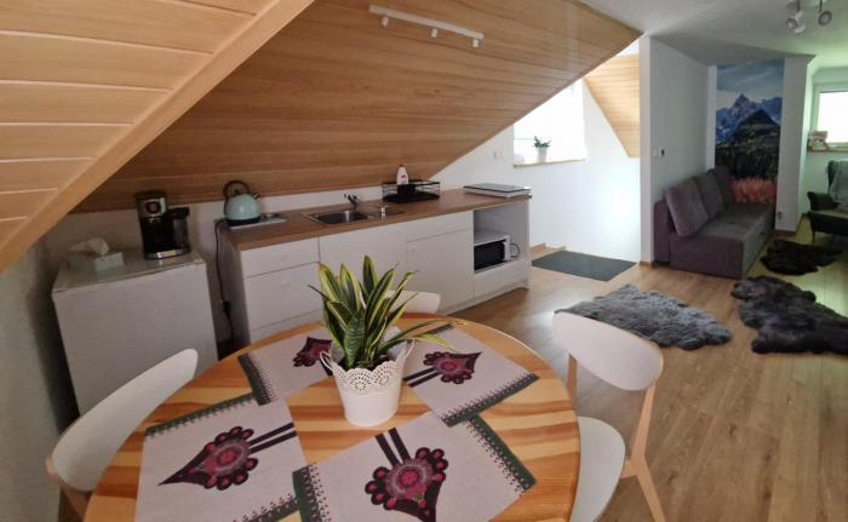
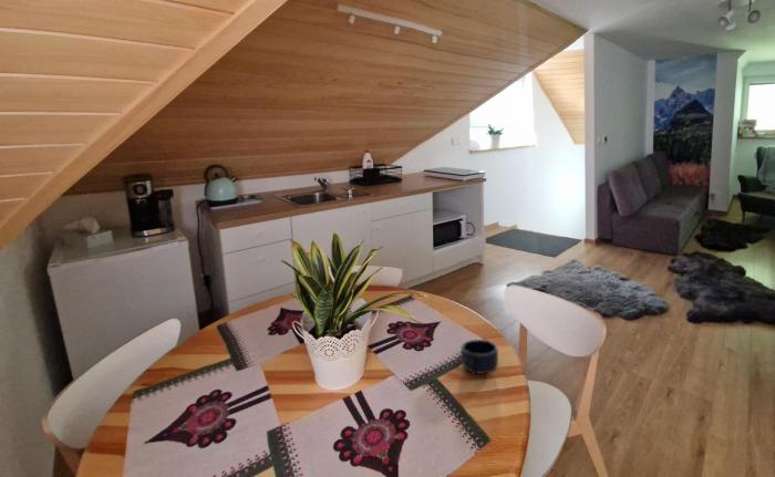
+ mug [459,339,499,376]
